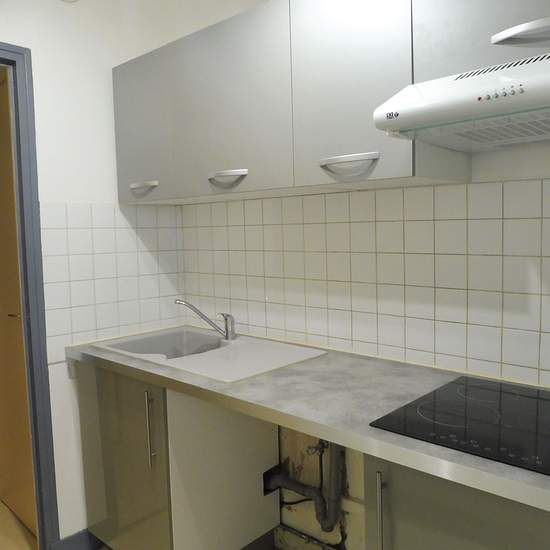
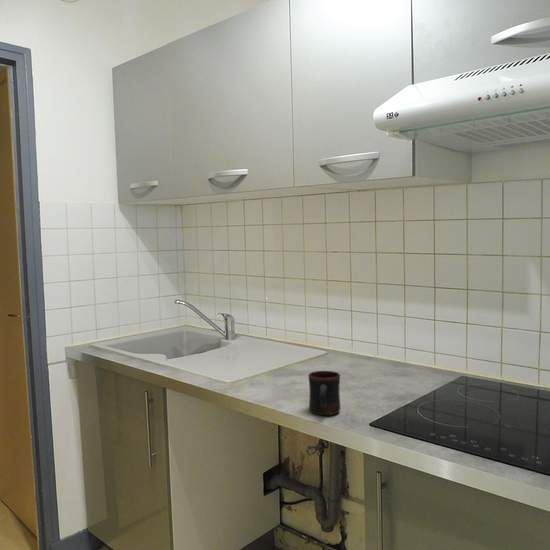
+ mug [307,370,341,416]
